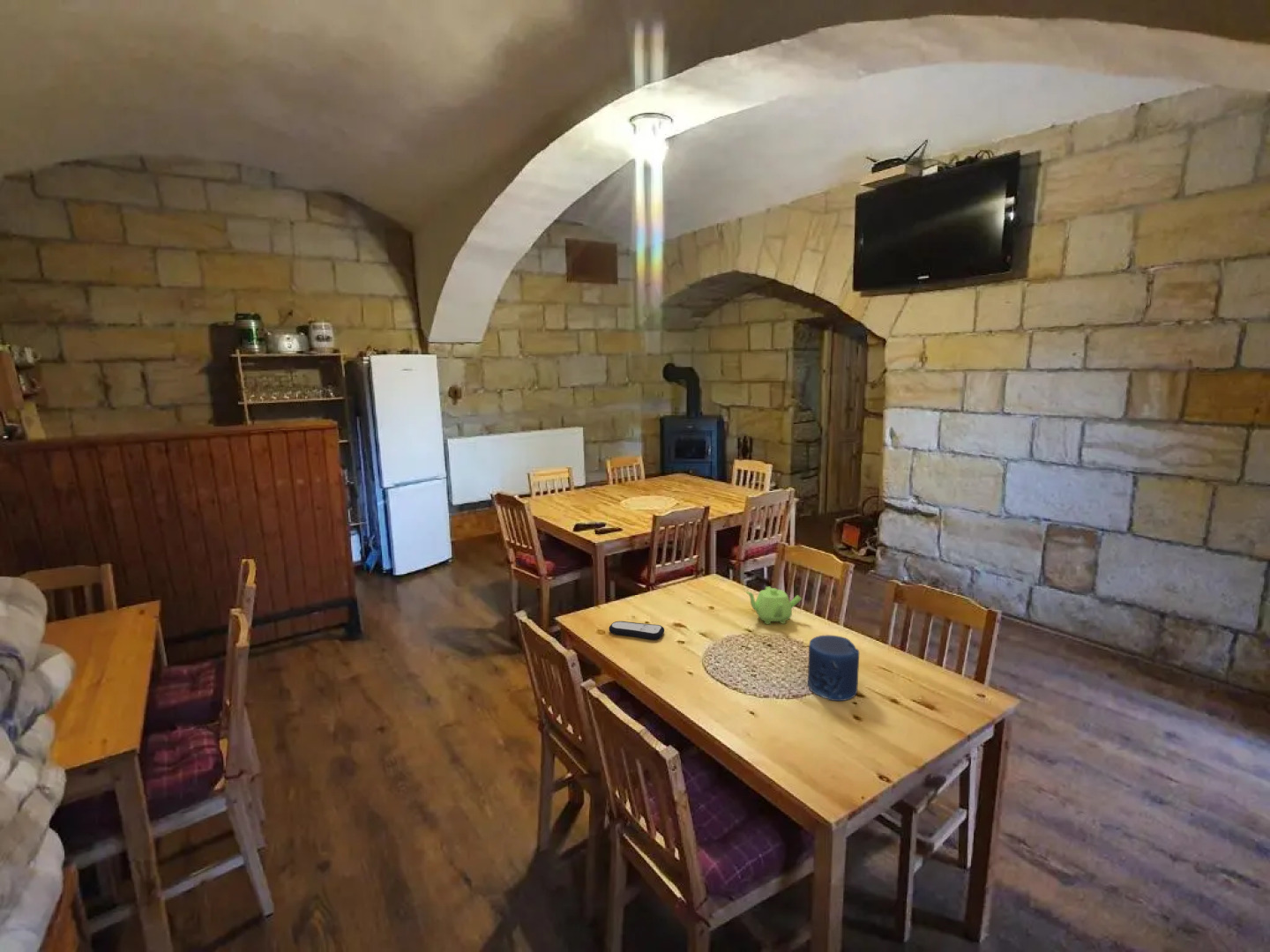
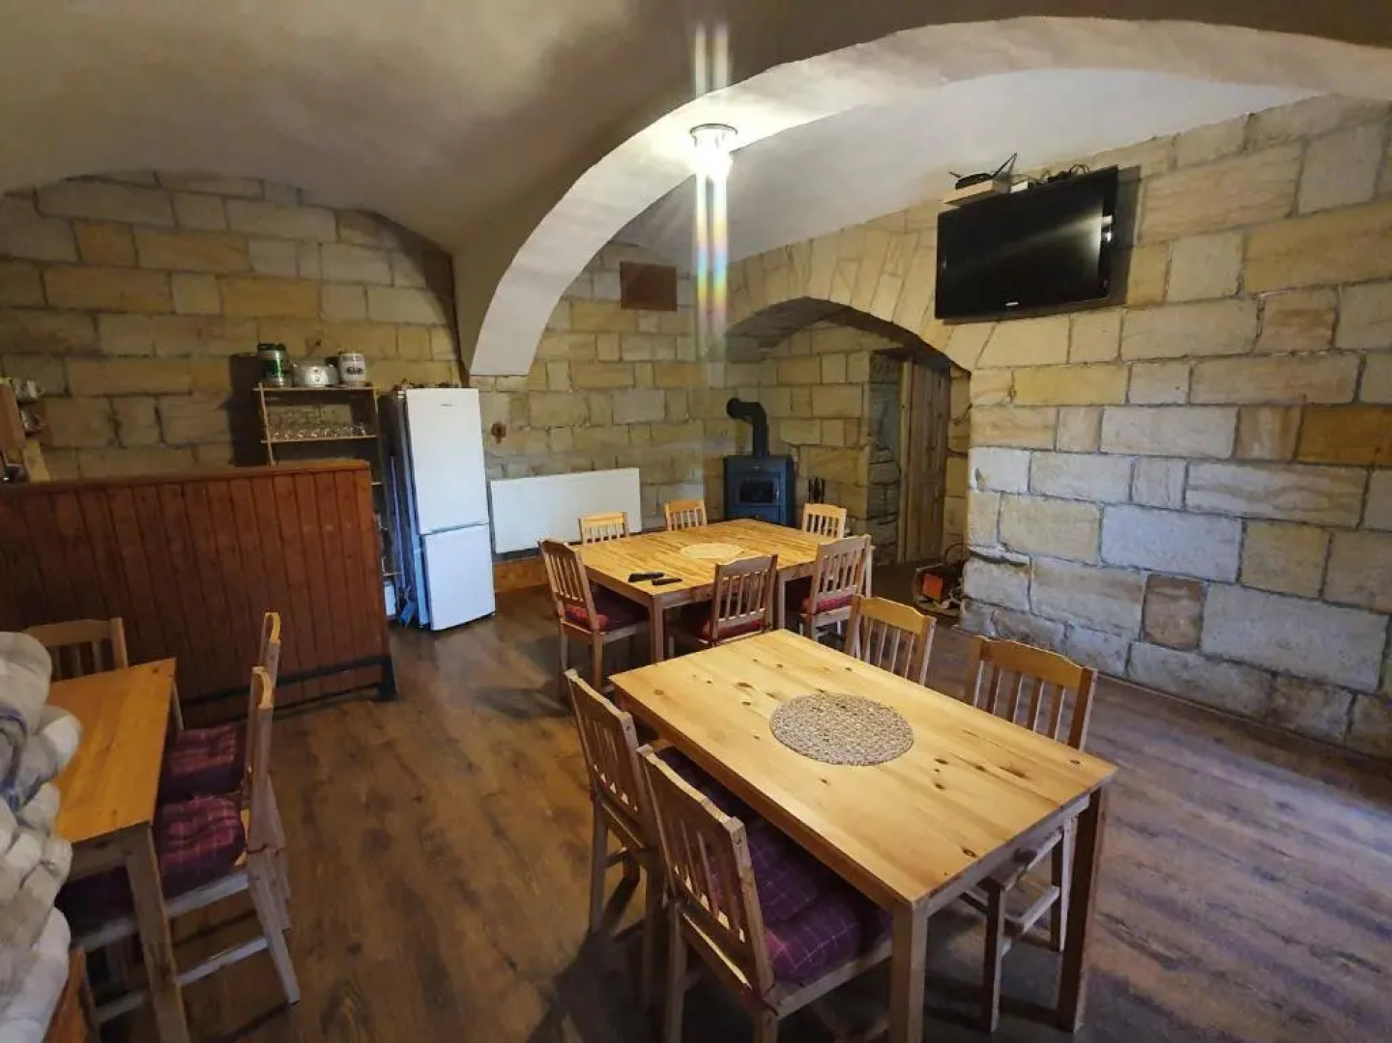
- candle [807,635,860,702]
- teapot [744,586,803,625]
- remote control [609,621,665,641]
